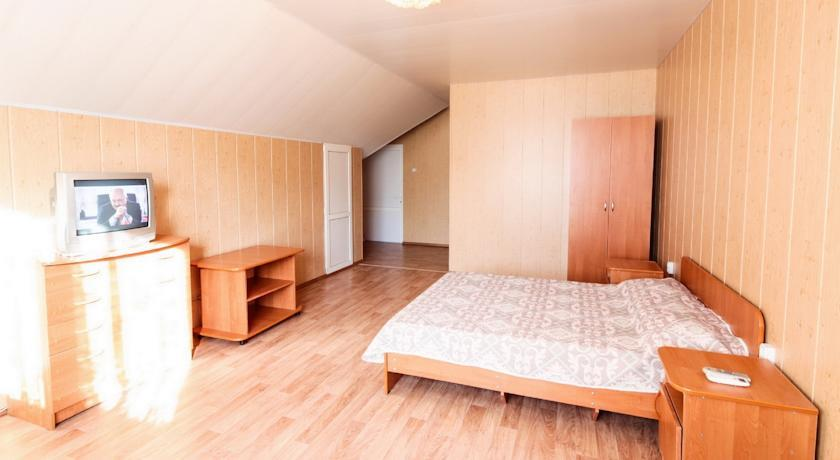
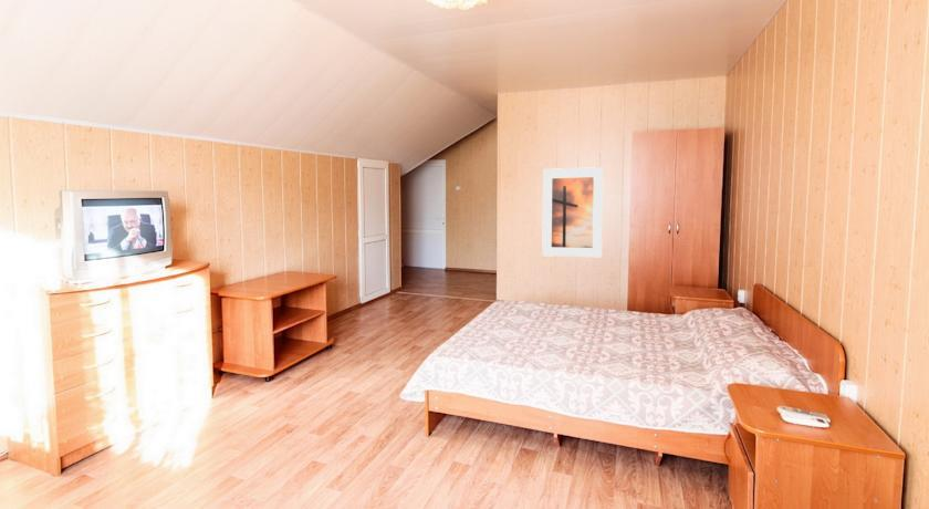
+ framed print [541,166,605,258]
